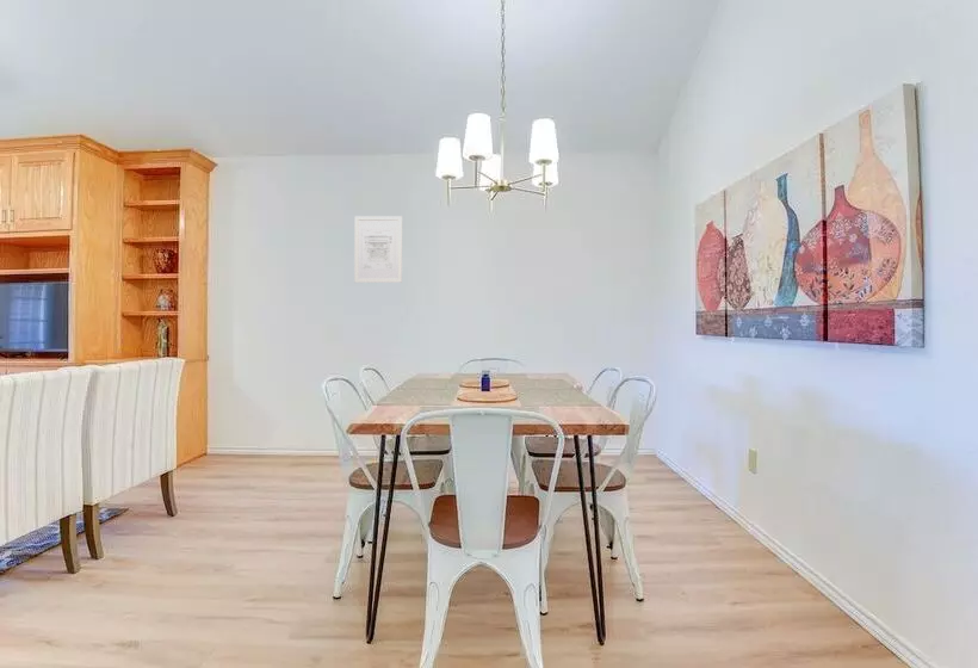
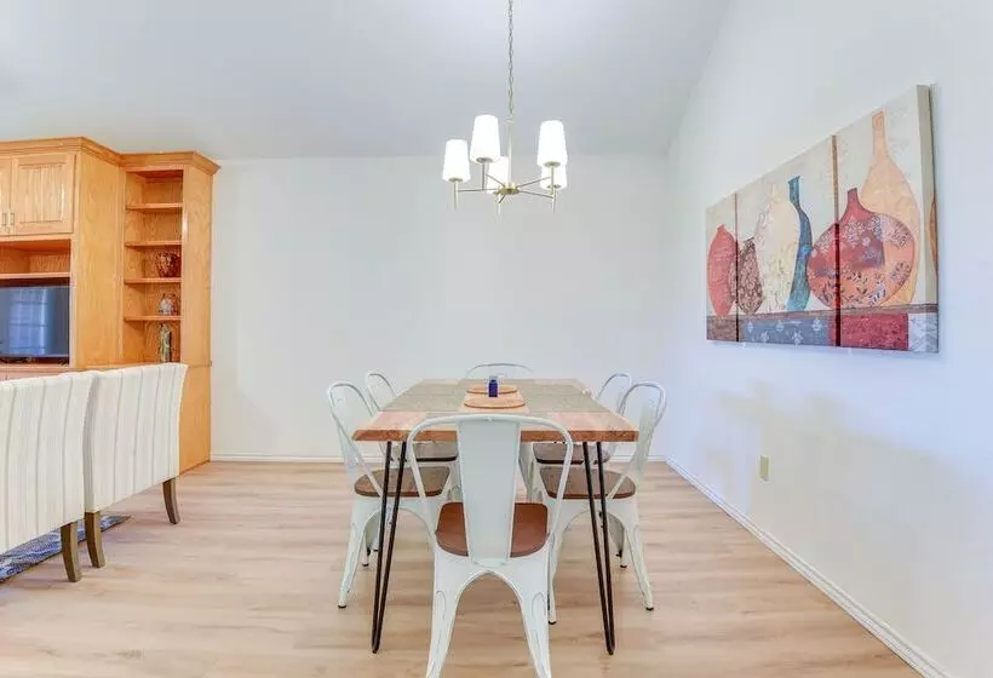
- wall art [353,215,403,284]
